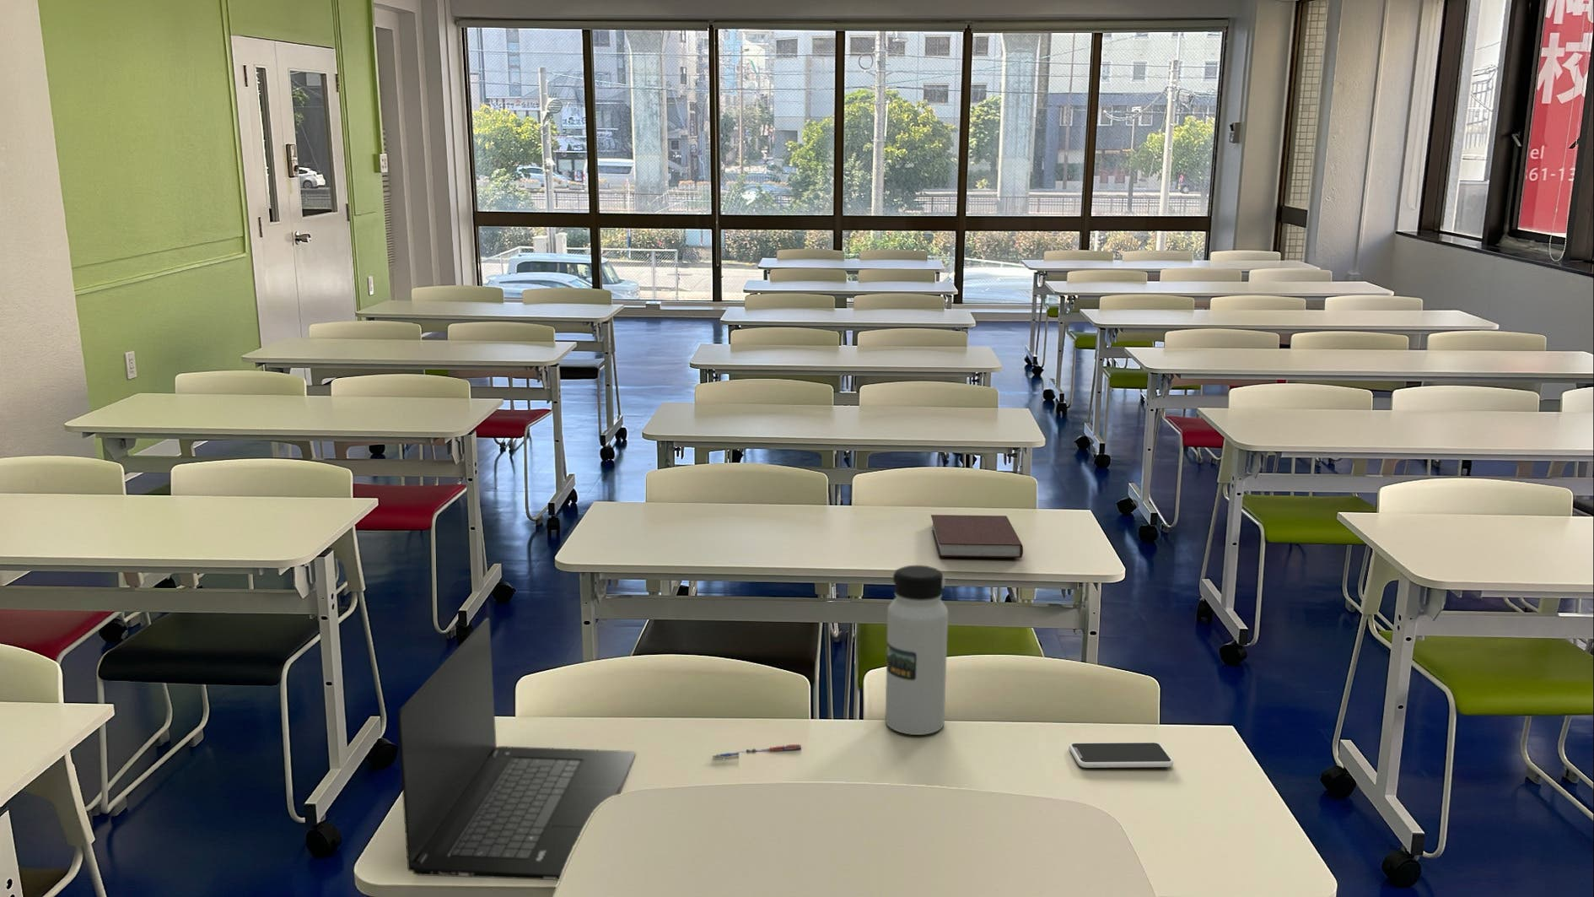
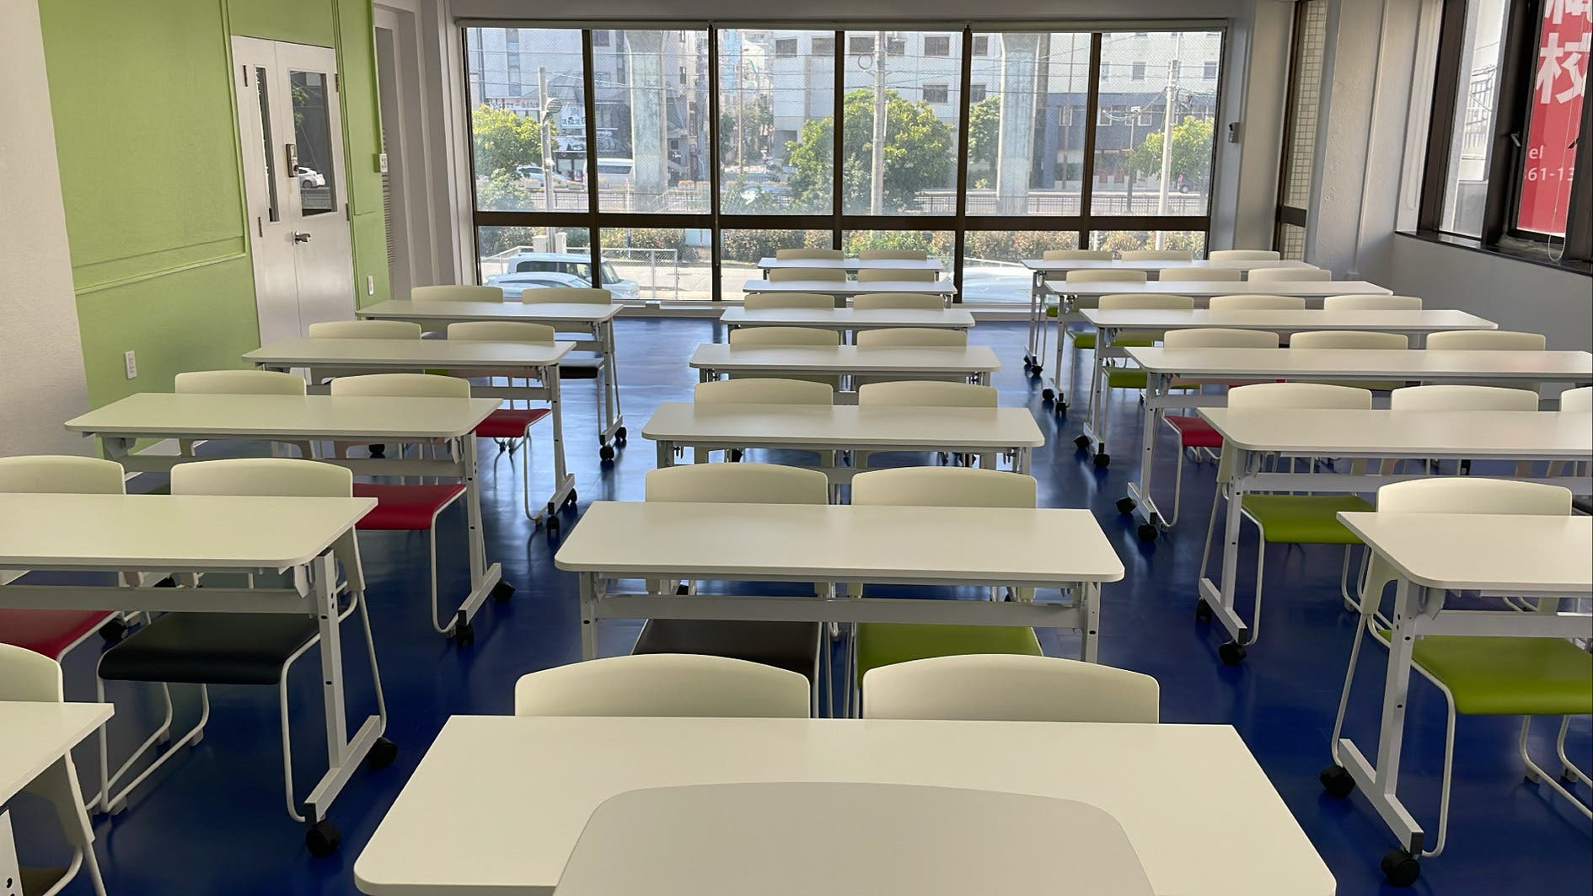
- pen [711,744,802,760]
- water bottle [885,564,949,736]
- smartphone [1067,741,1174,769]
- laptop [396,617,637,881]
- notebook [931,514,1024,559]
